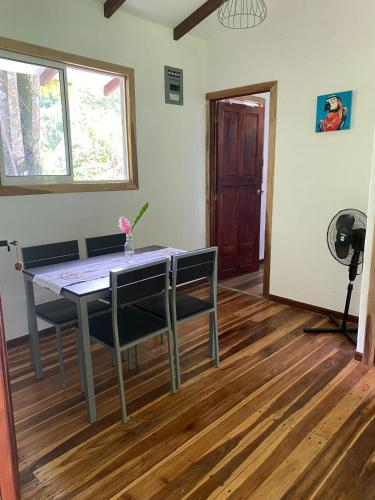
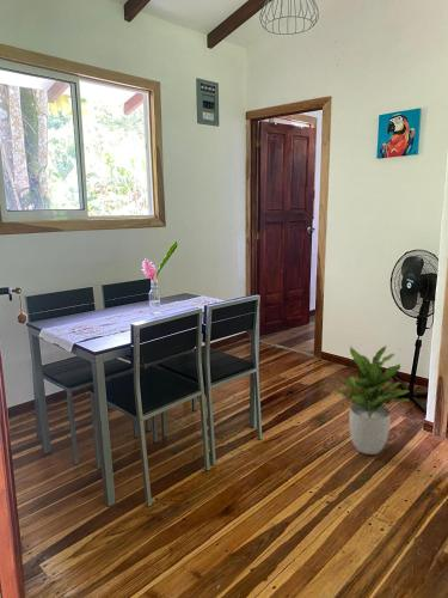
+ potted plant [335,344,411,456]
